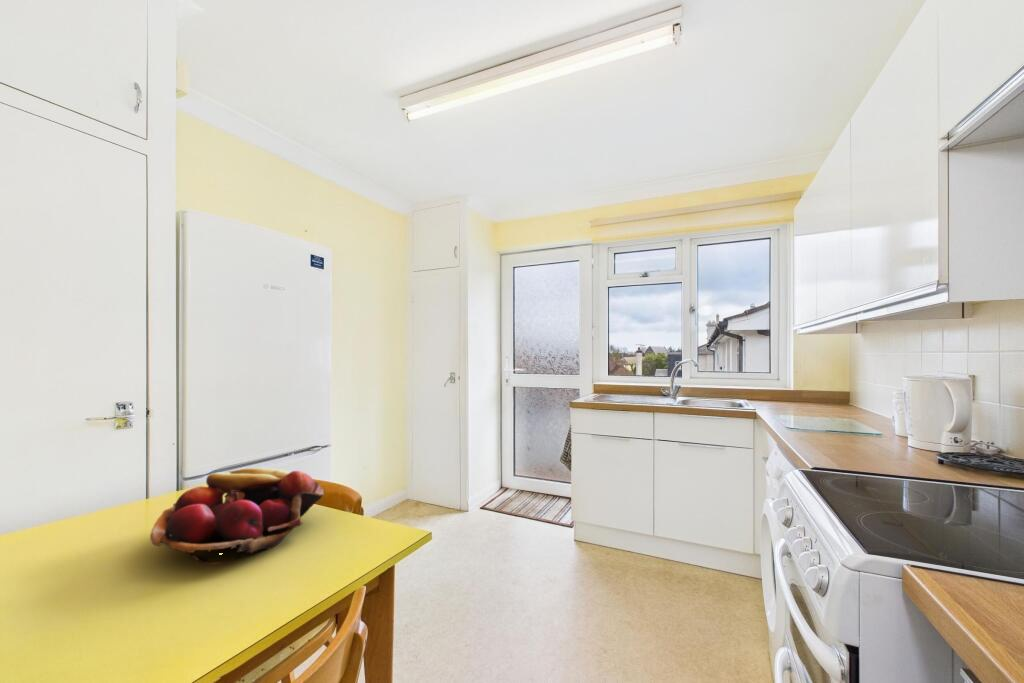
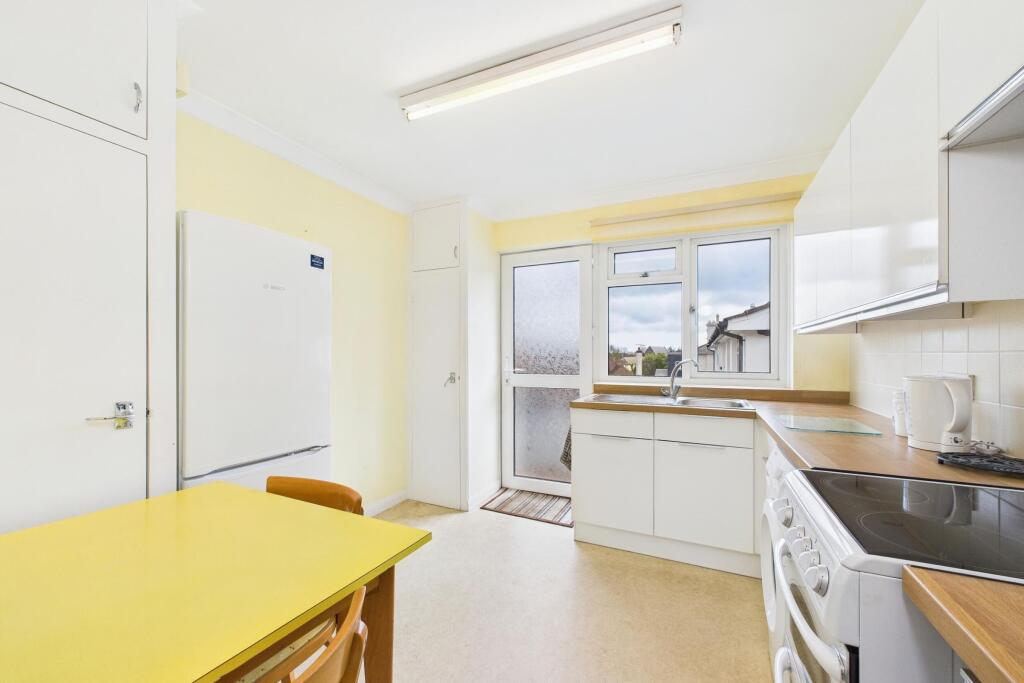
- fruit basket [149,467,326,565]
